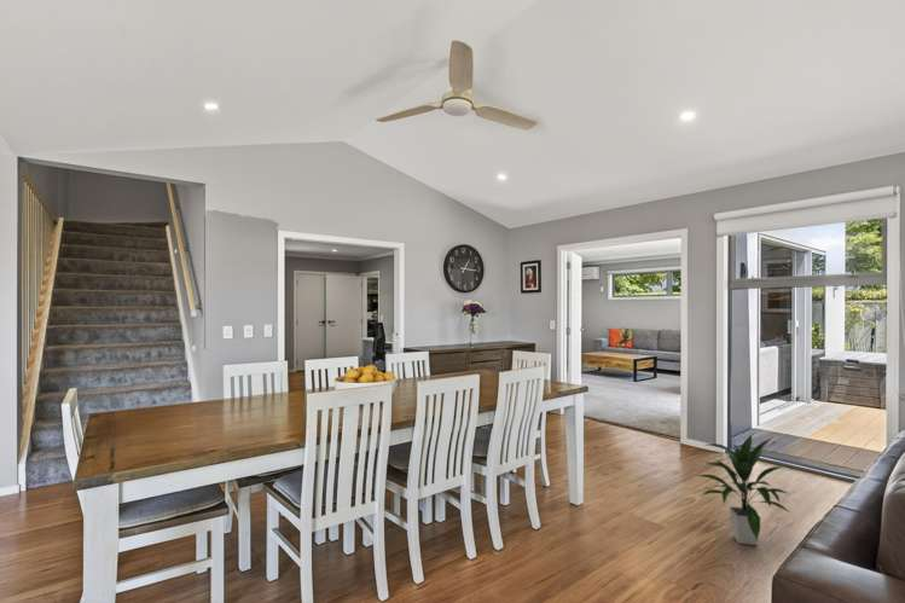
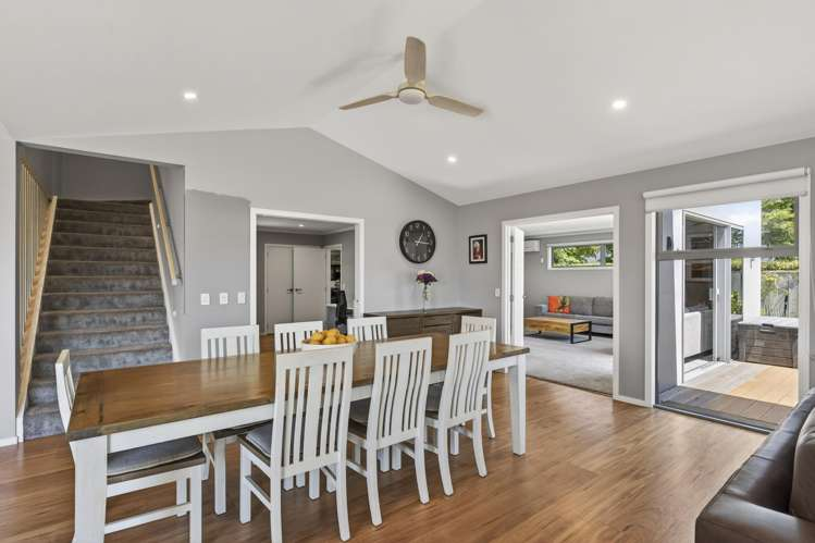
- indoor plant [695,433,793,546]
